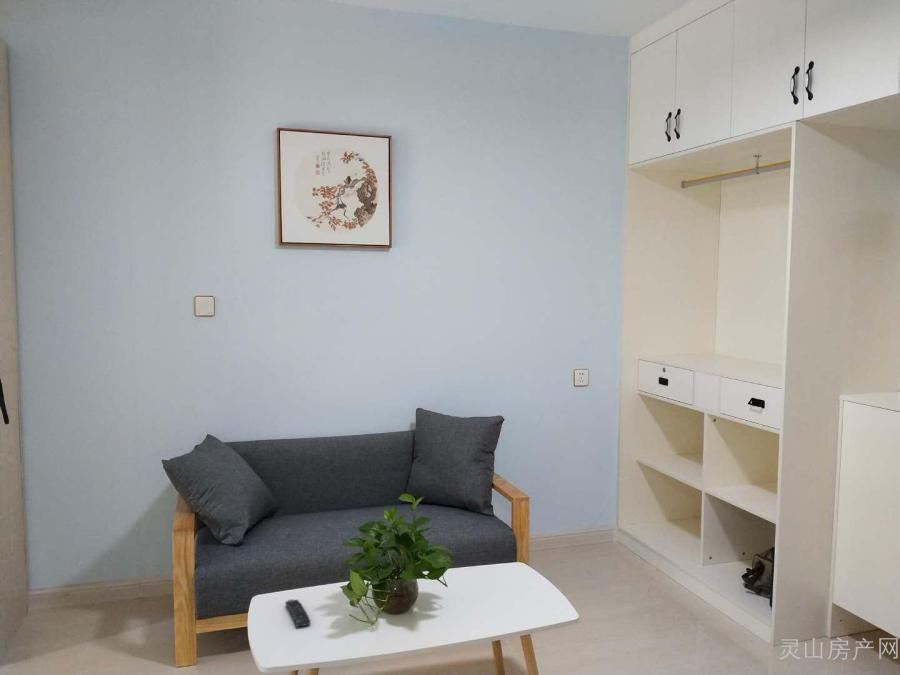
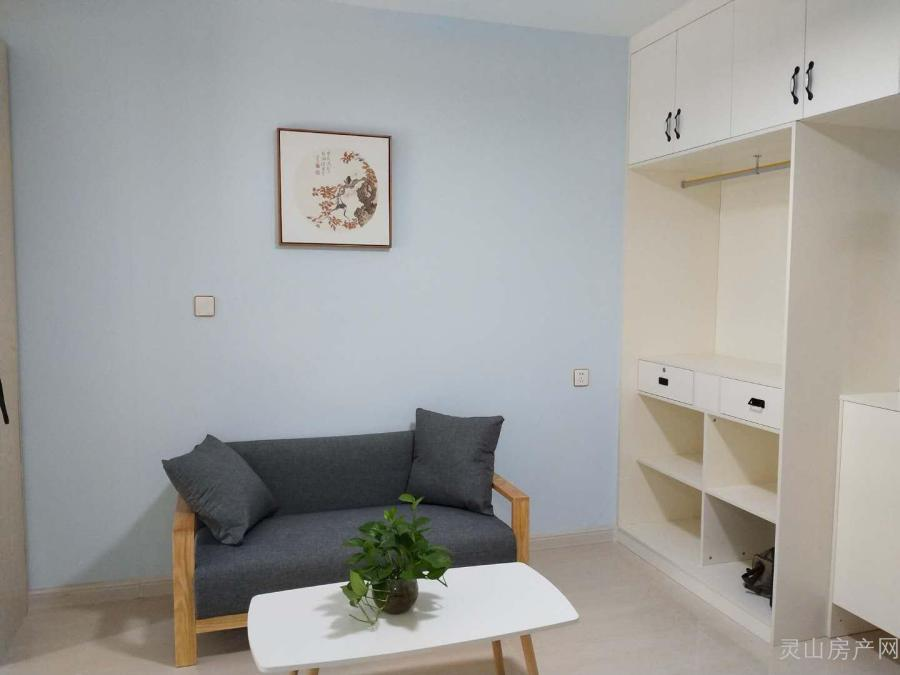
- remote control [284,598,311,628]
